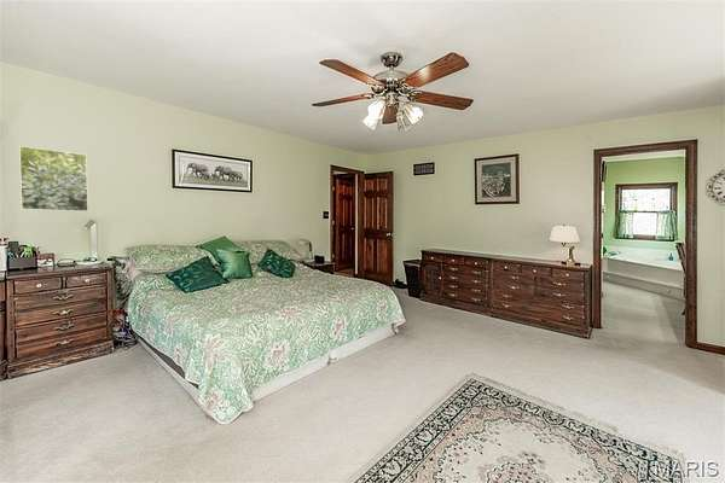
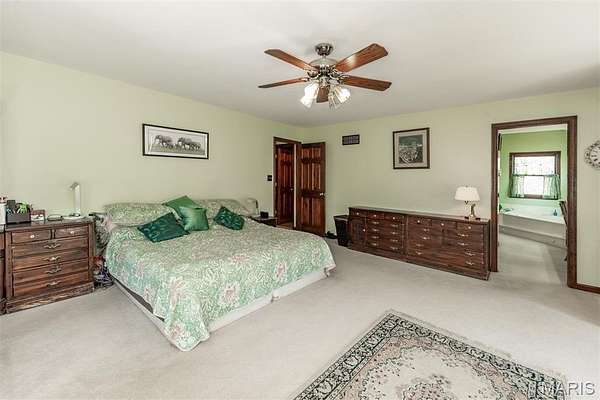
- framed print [18,145,89,213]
